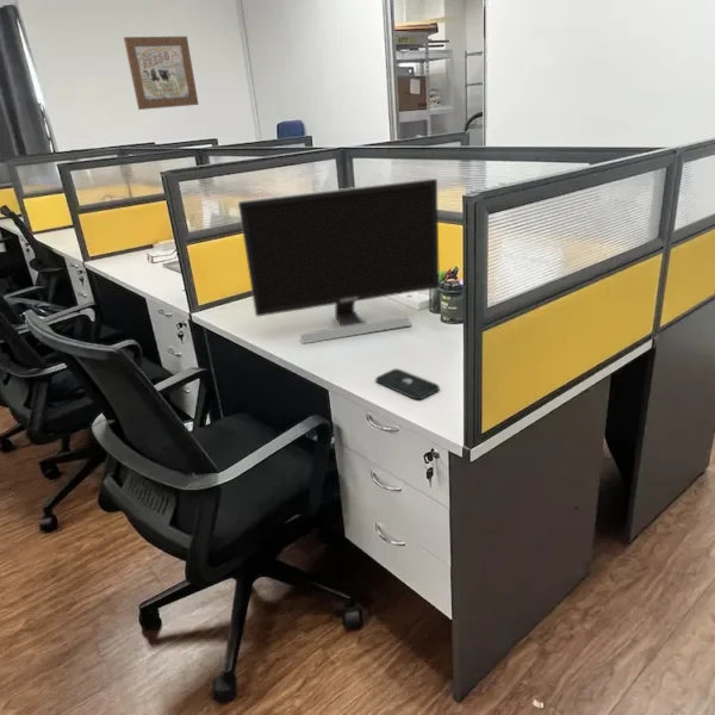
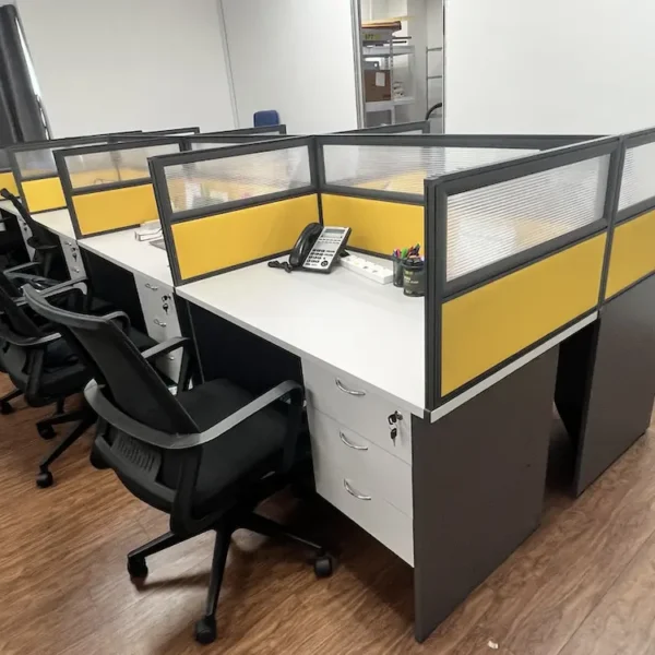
- monitor [237,178,441,346]
- wall art [123,36,200,111]
- smartphone [374,368,441,400]
